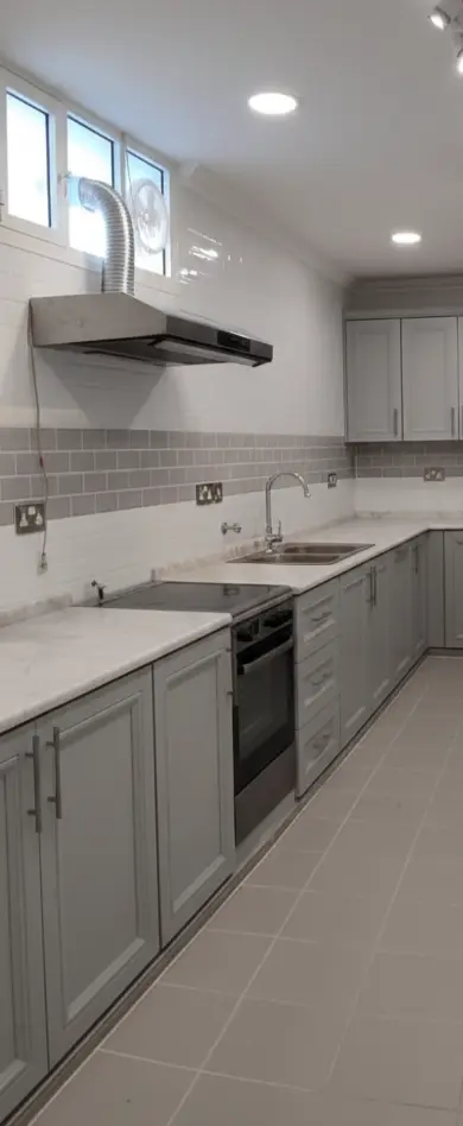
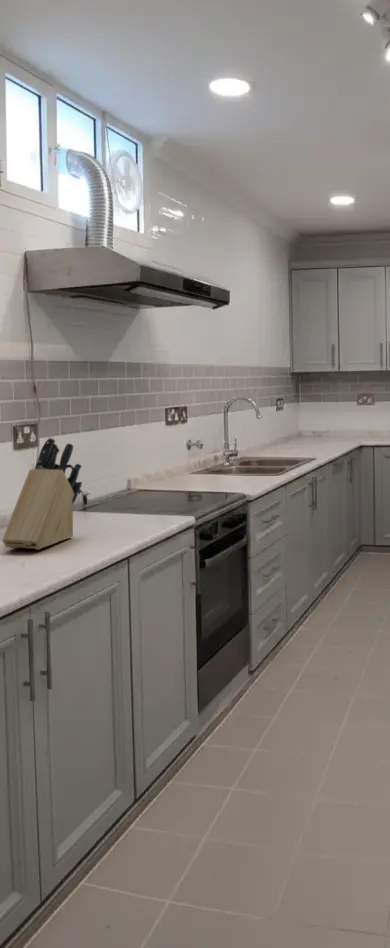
+ knife block [1,437,83,551]
